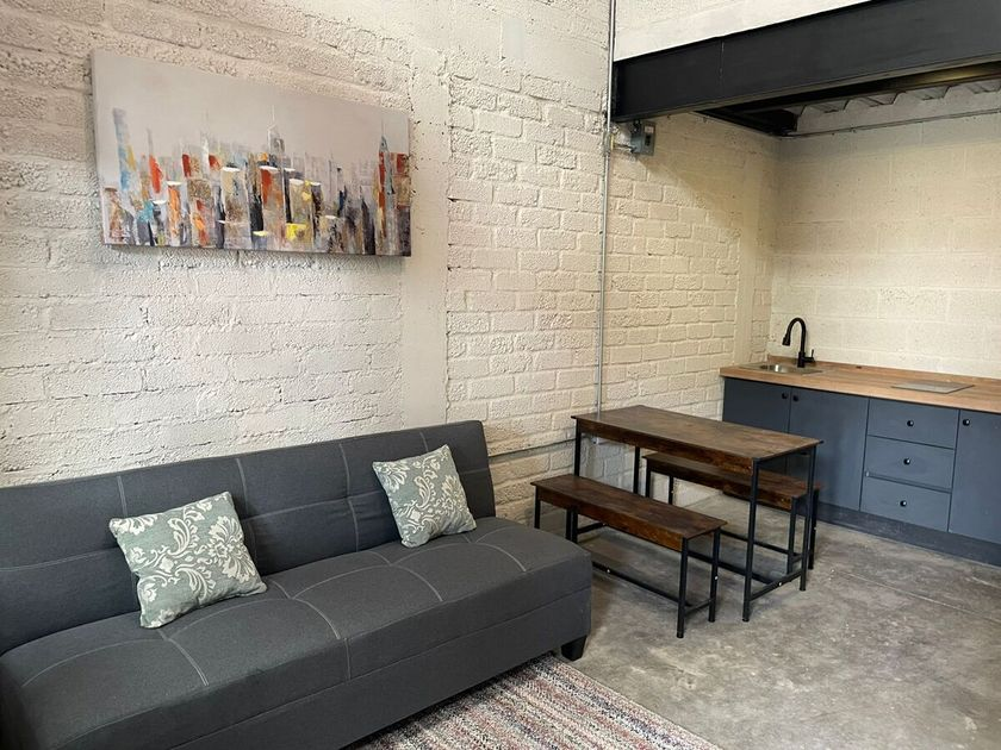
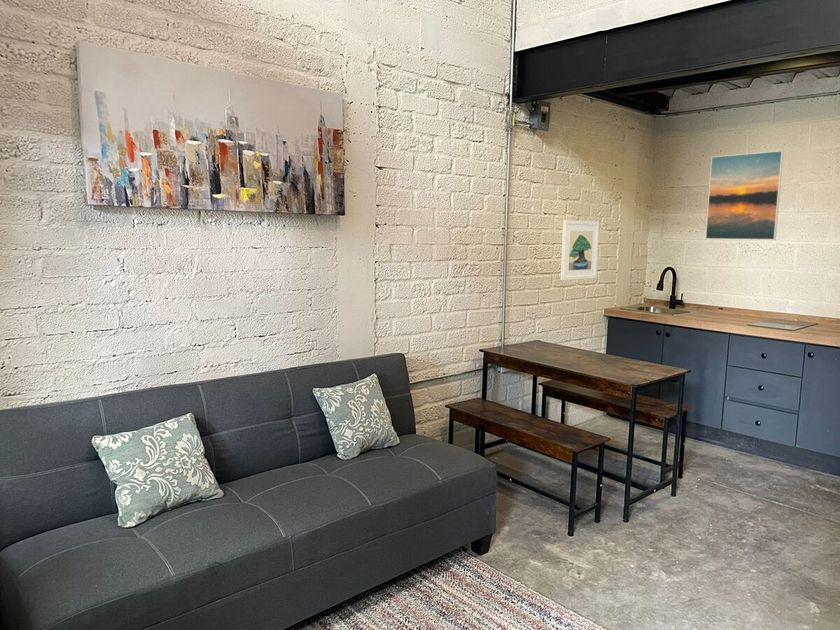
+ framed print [704,150,785,241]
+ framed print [559,219,600,281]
